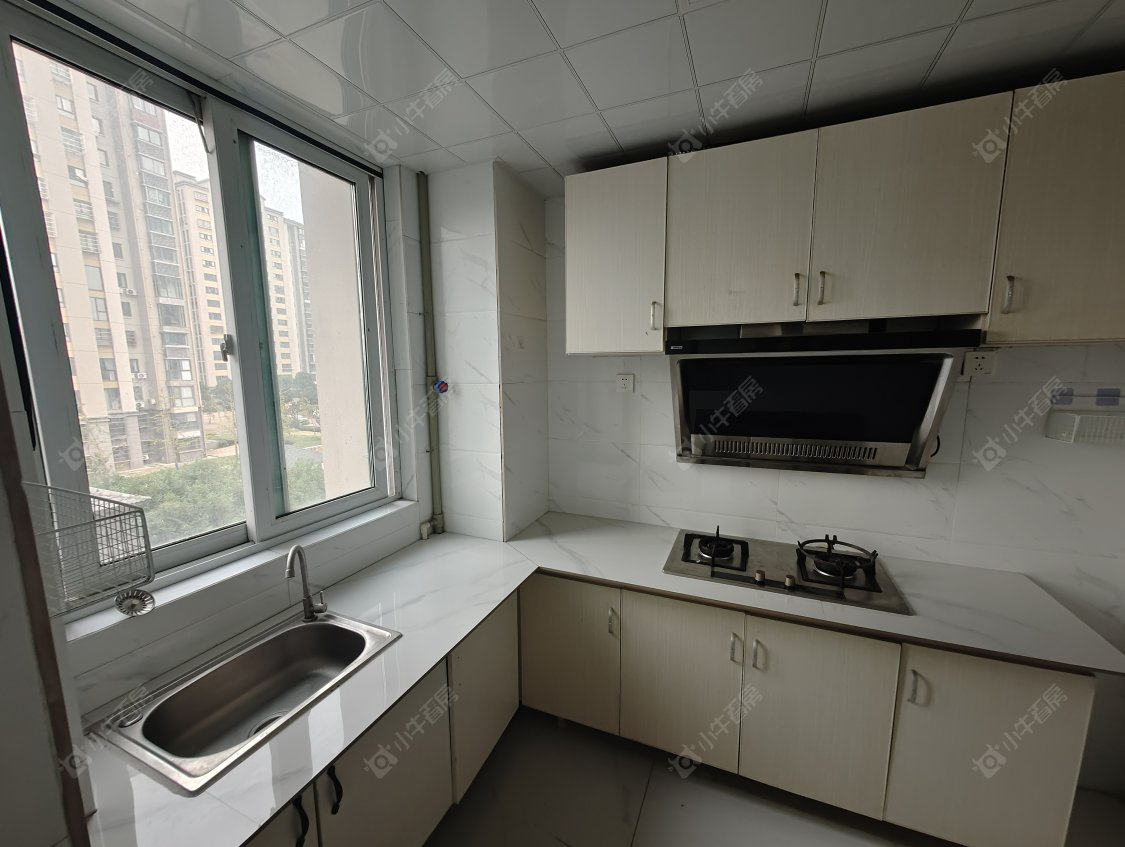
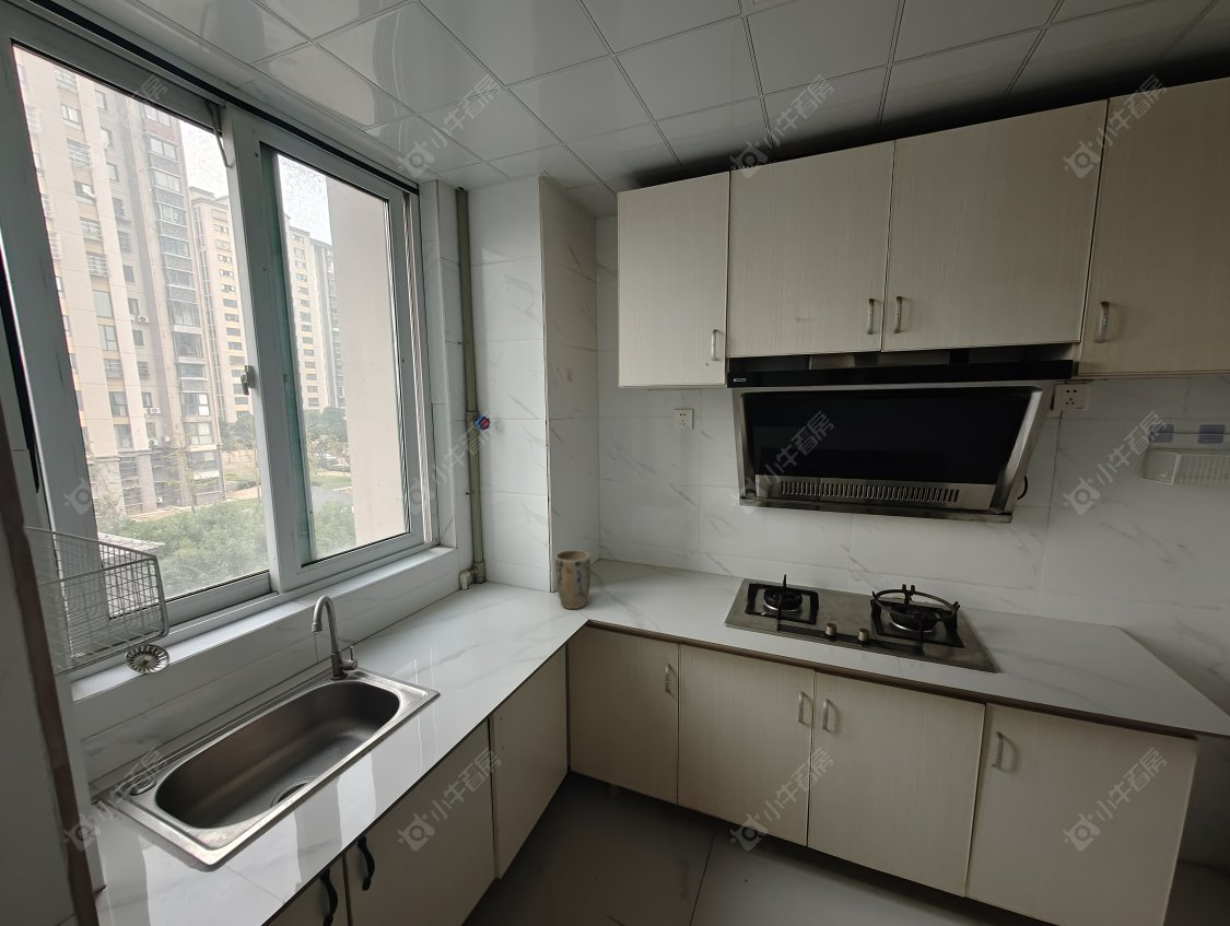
+ plant pot [554,549,591,610]
